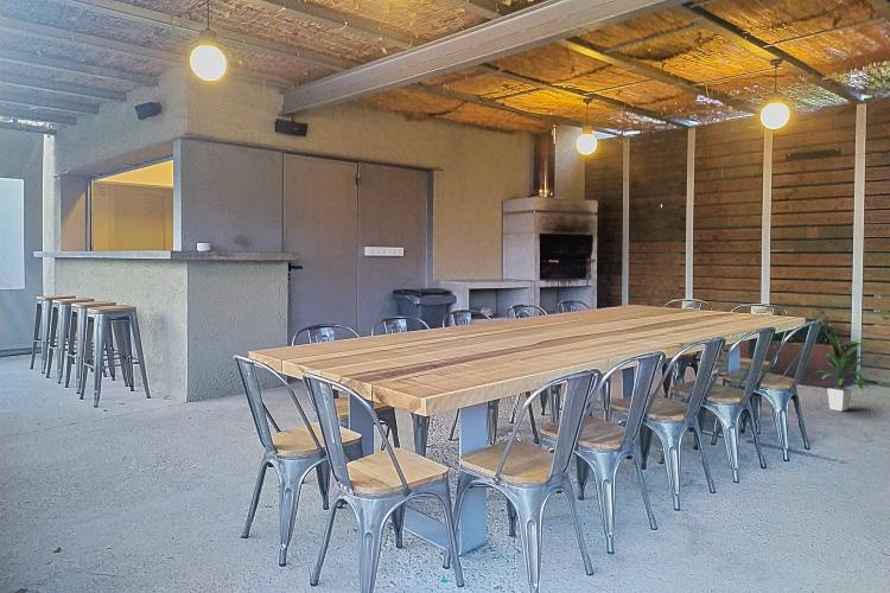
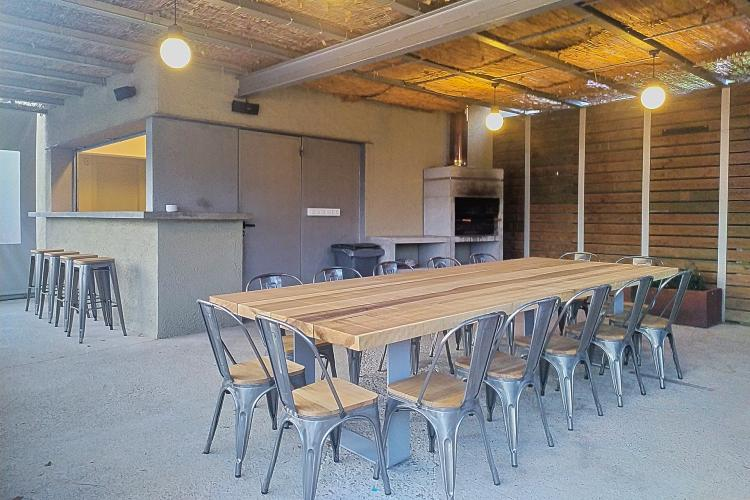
- indoor plant [808,331,875,412]
